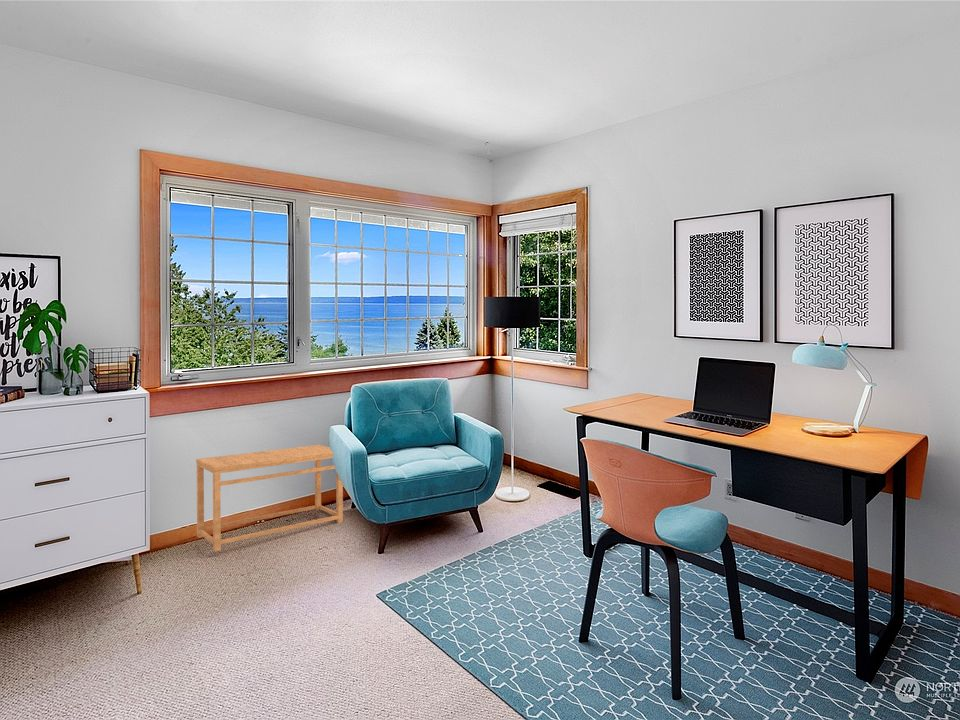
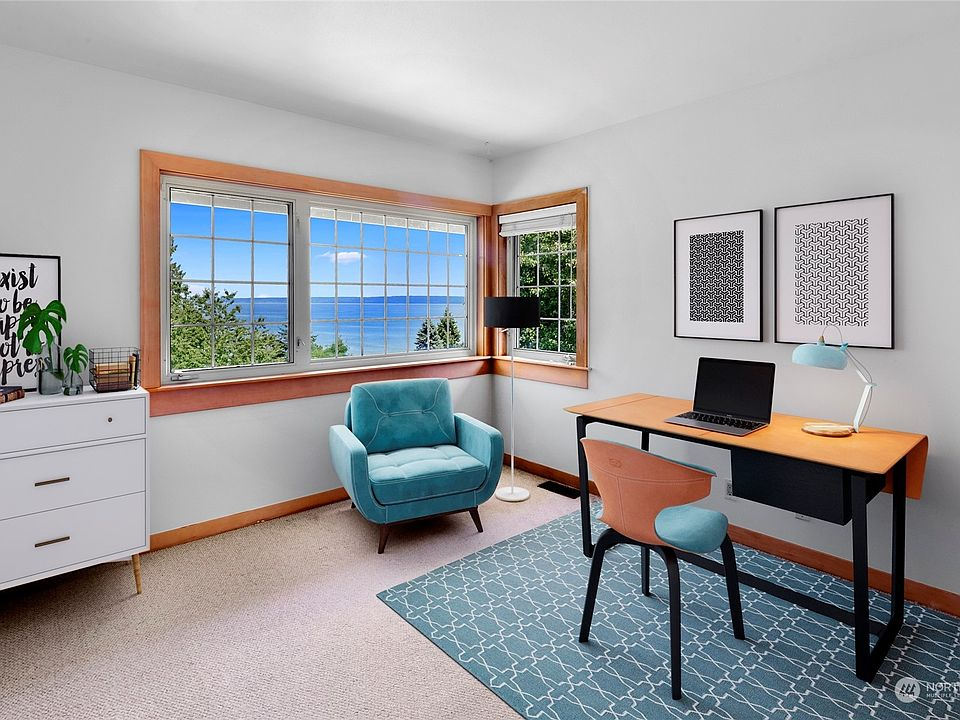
- side table [195,444,344,552]
